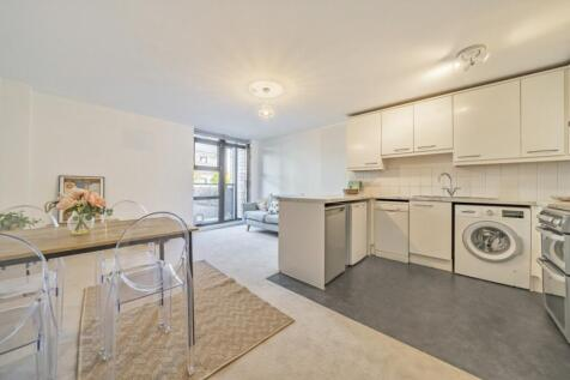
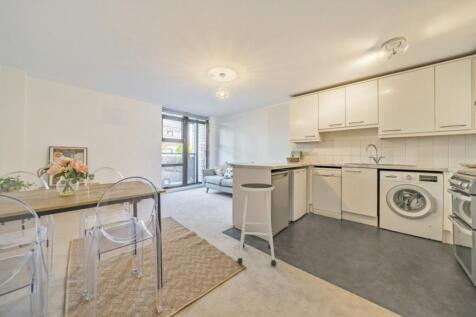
+ stool [236,182,277,267]
